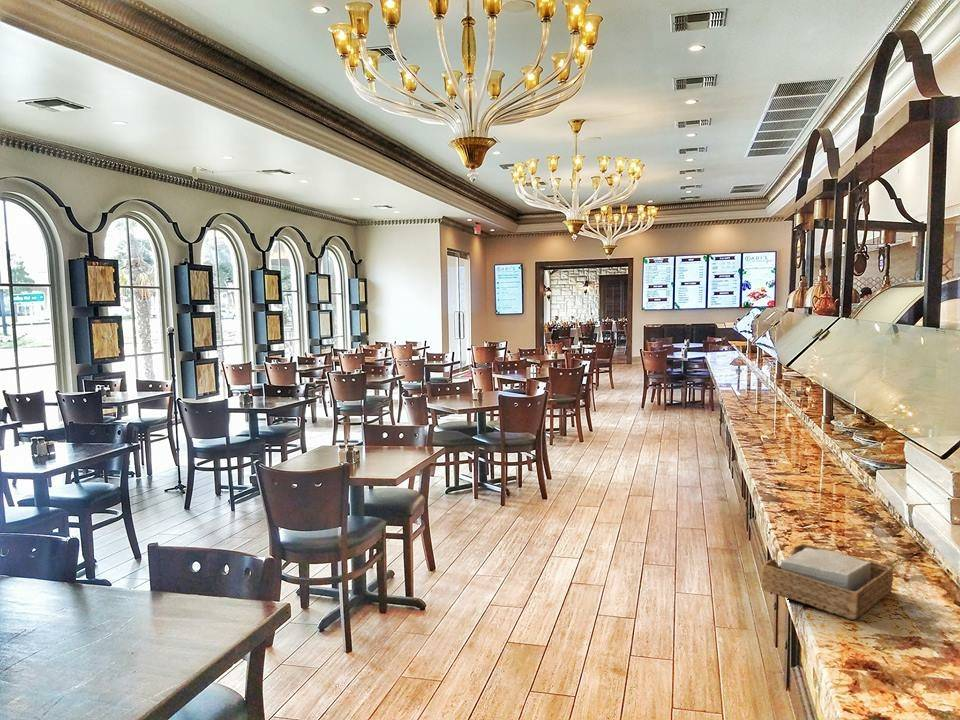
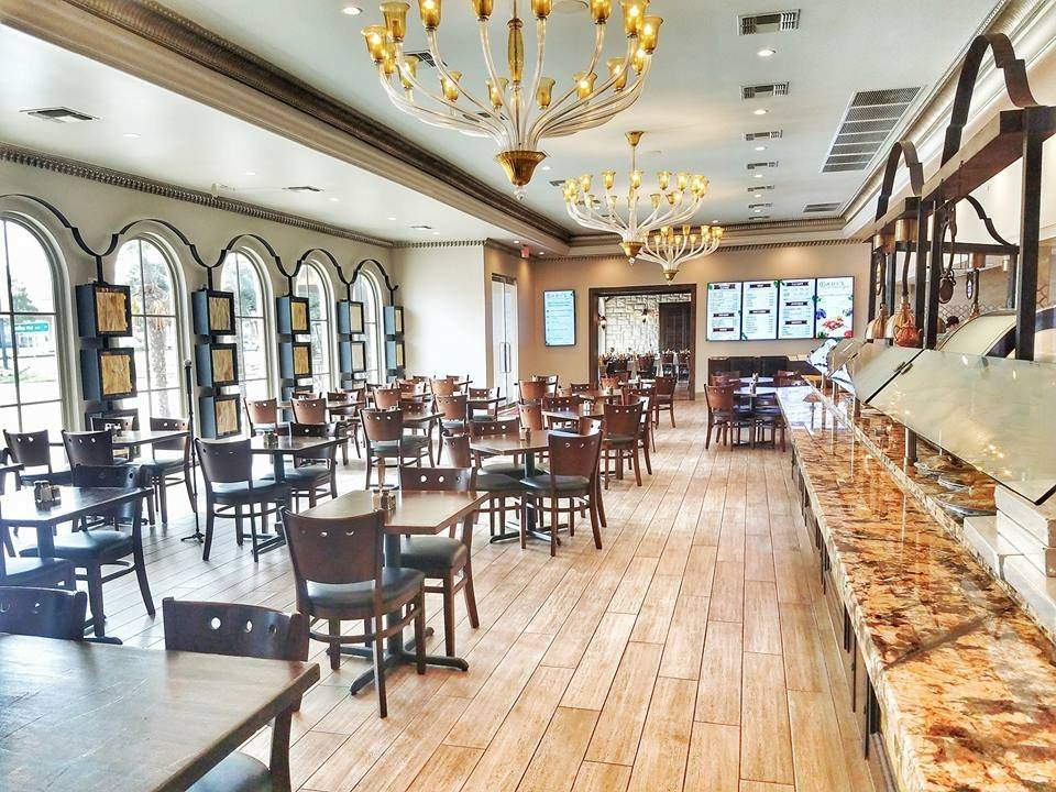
- napkin holder [760,543,894,621]
